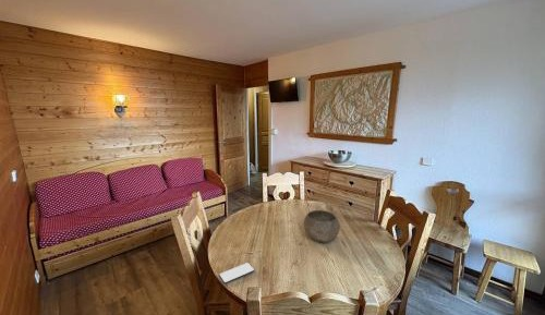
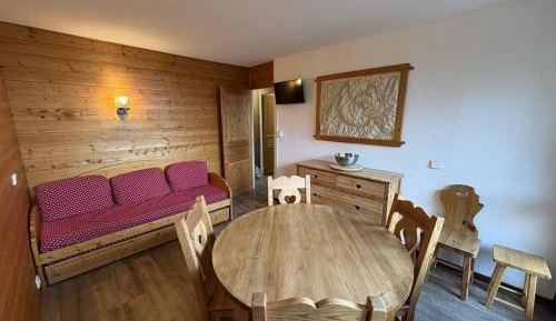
- bowl [303,209,341,243]
- smartphone [218,262,256,284]
